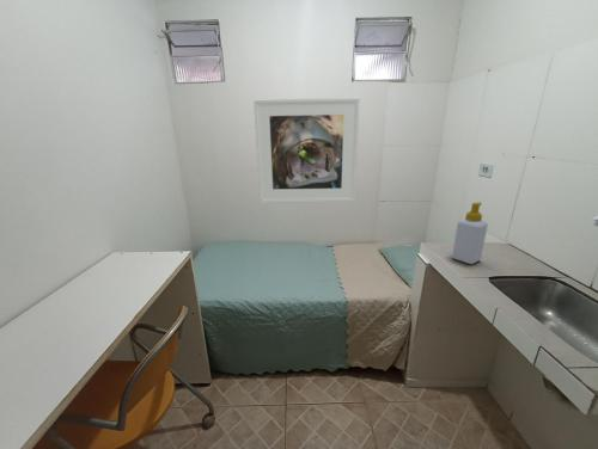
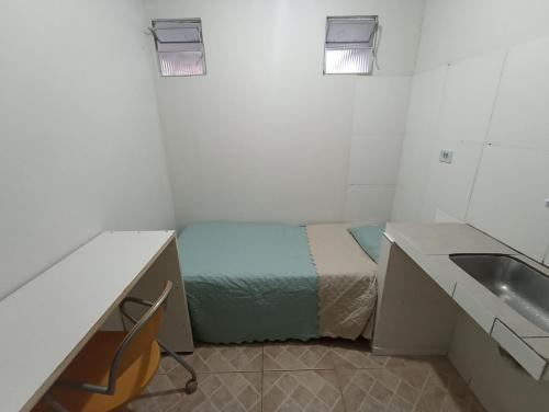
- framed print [252,97,361,204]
- soap bottle [451,201,489,265]
